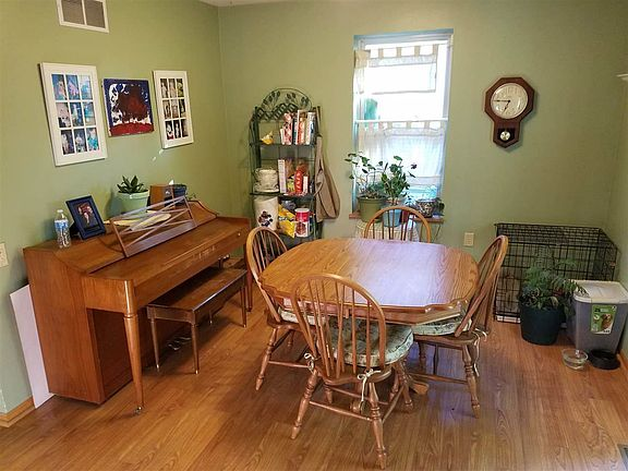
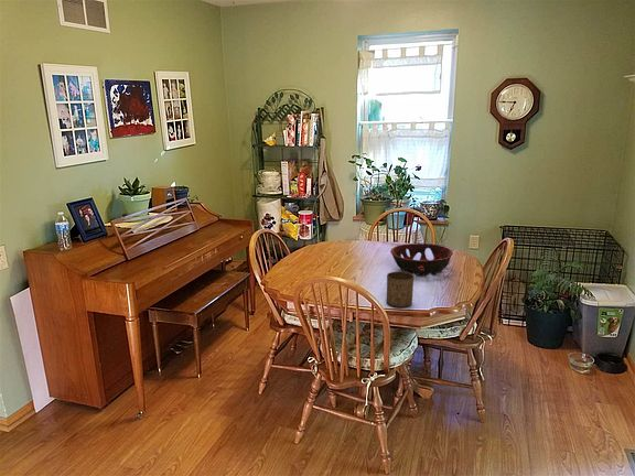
+ cup [385,270,415,309]
+ decorative bowl [389,242,454,277]
